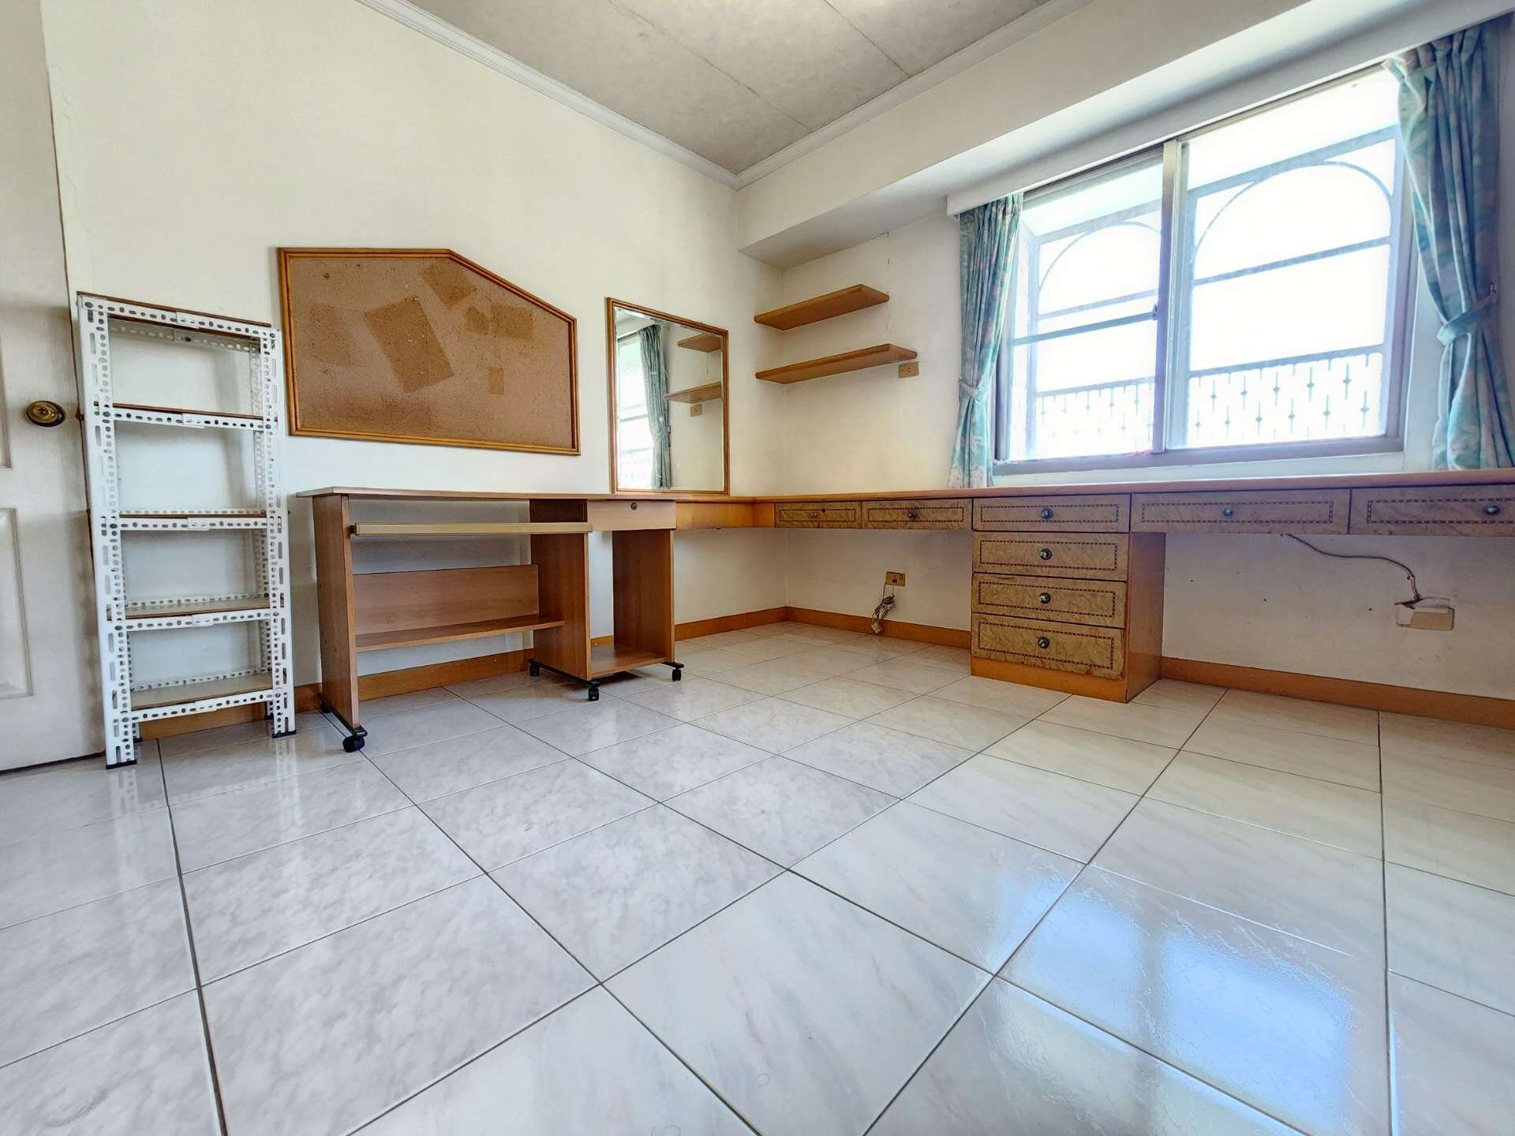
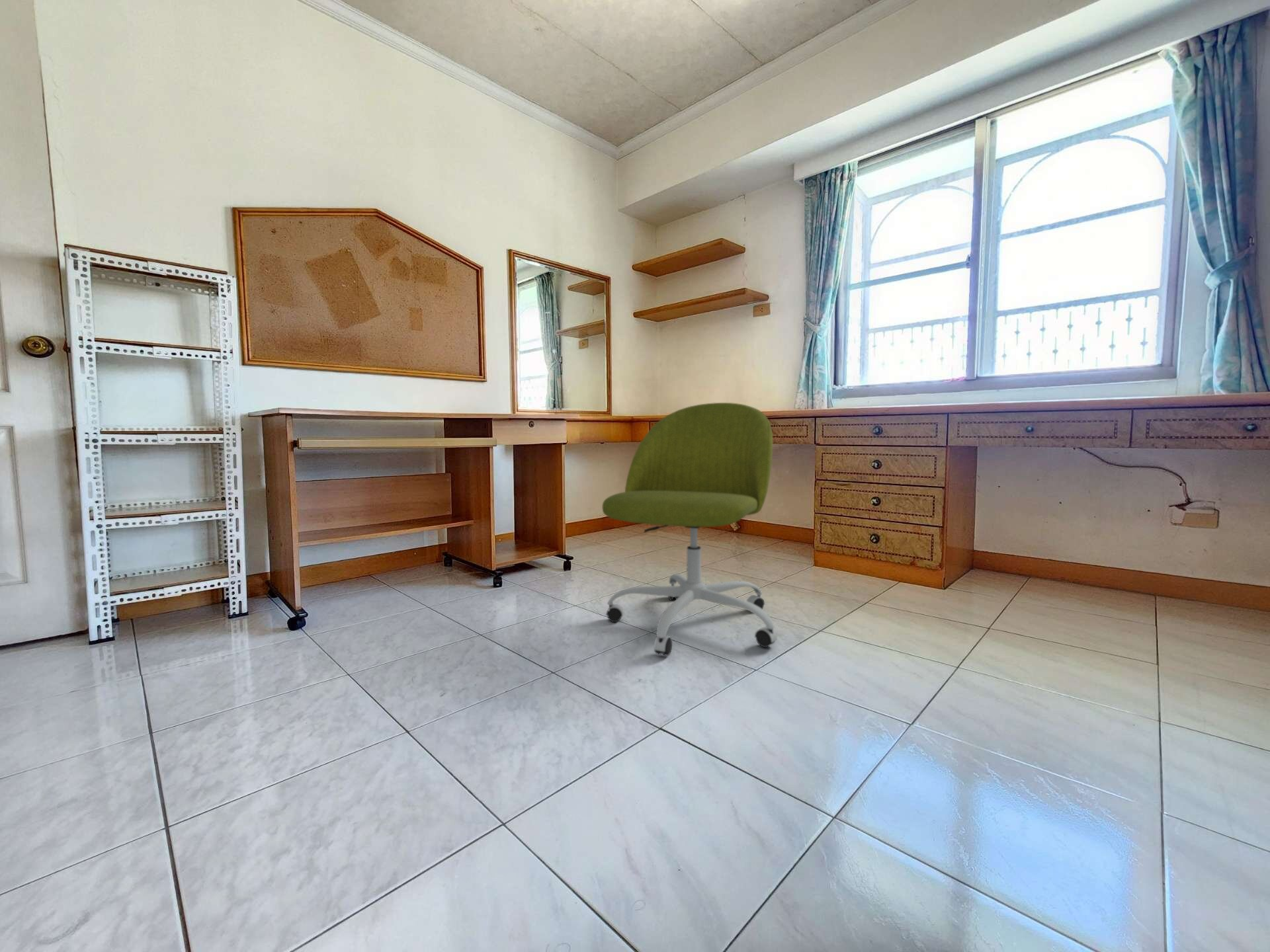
+ office chair [602,402,778,656]
